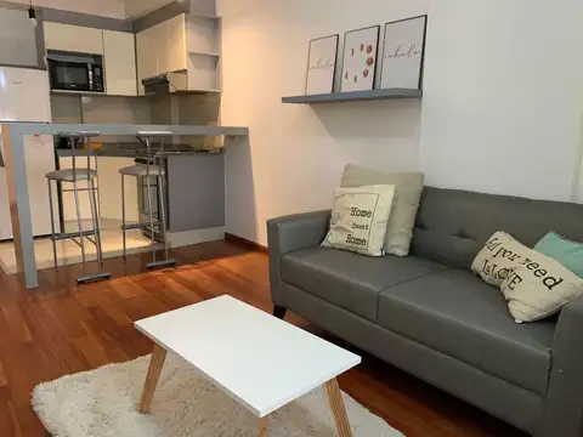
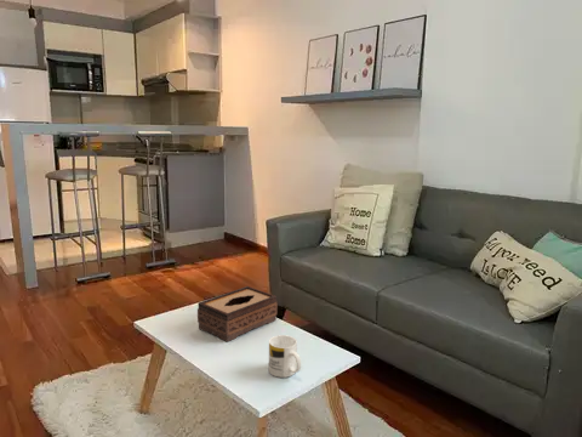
+ mug [268,334,302,379]
+ tissue box [196,285,279,344]
